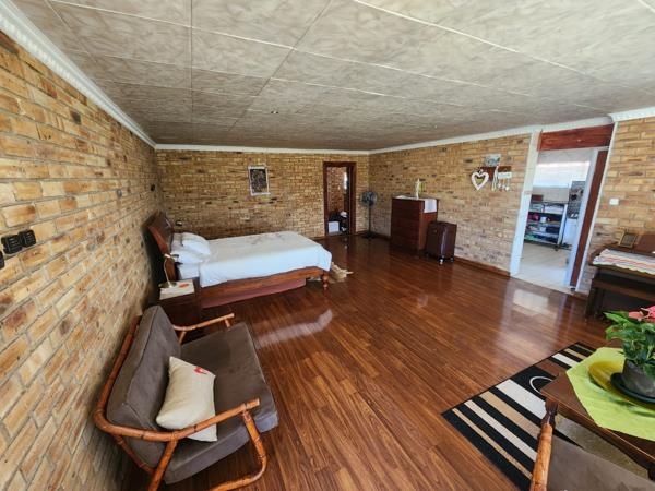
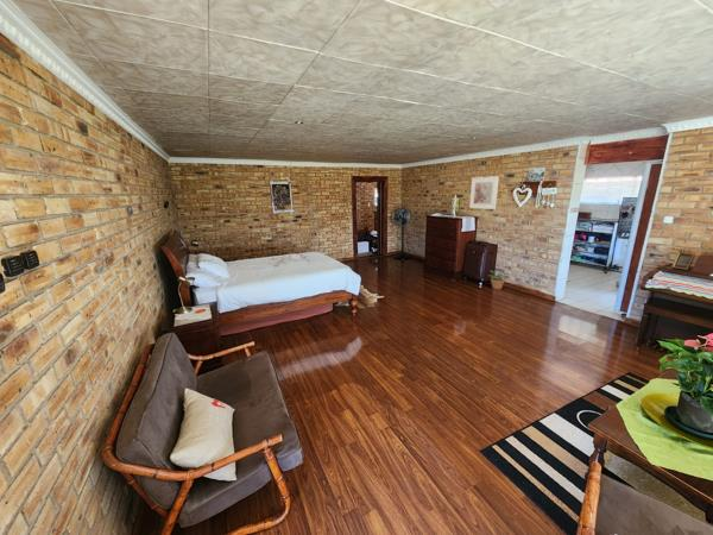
+ potted plant [487,269,510,290]
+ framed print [468,175,500,210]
